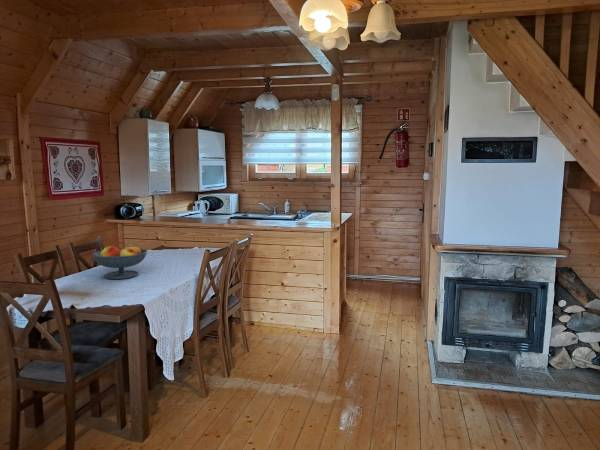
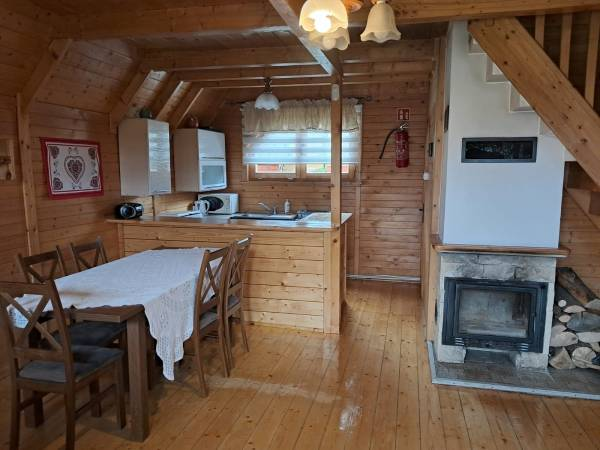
- fruit bowl [91,244,148,280]
